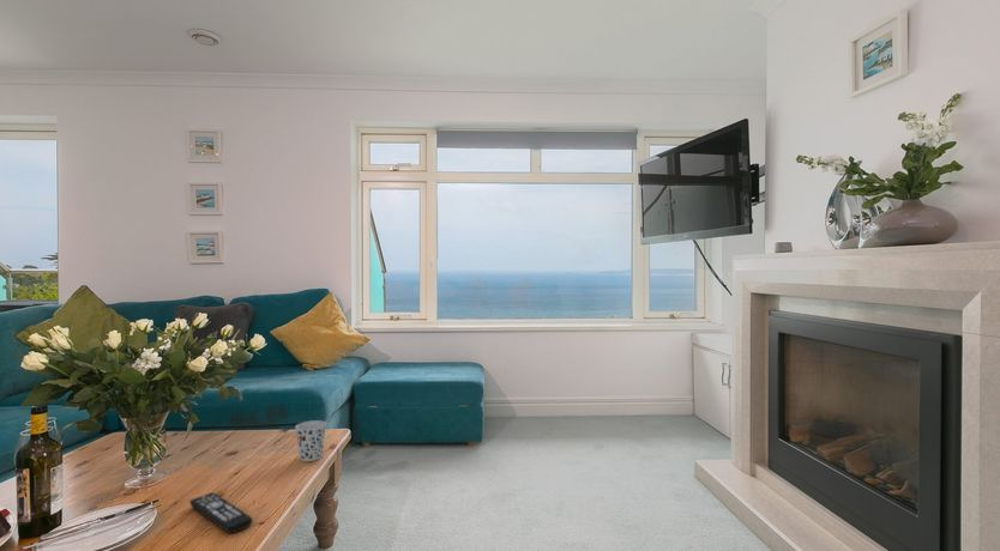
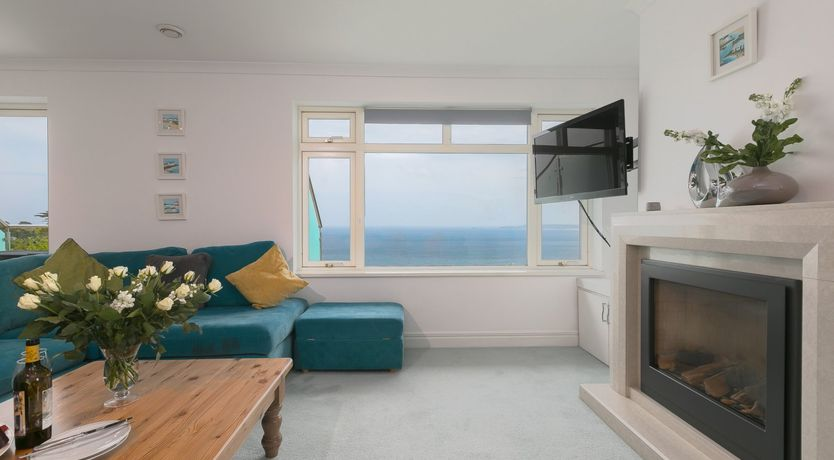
- cup [294,419,327,462]
- remote control [188,491,253,534]
